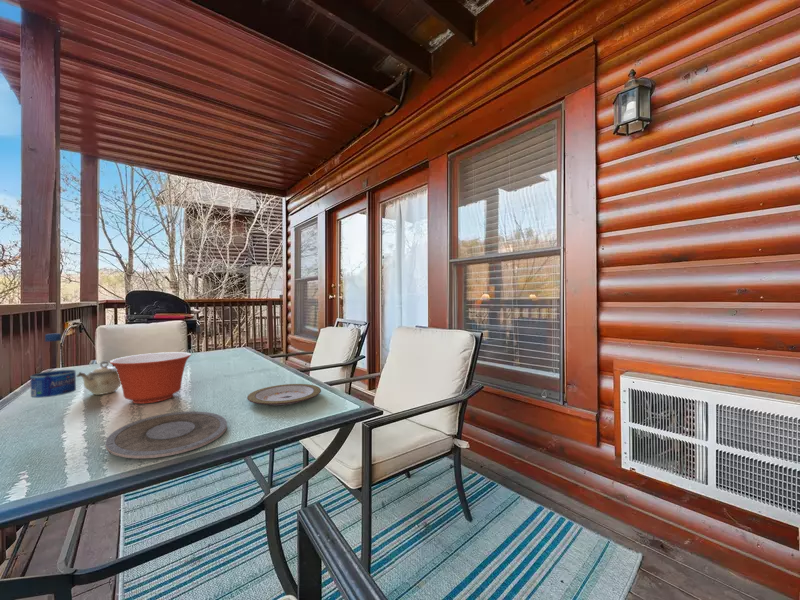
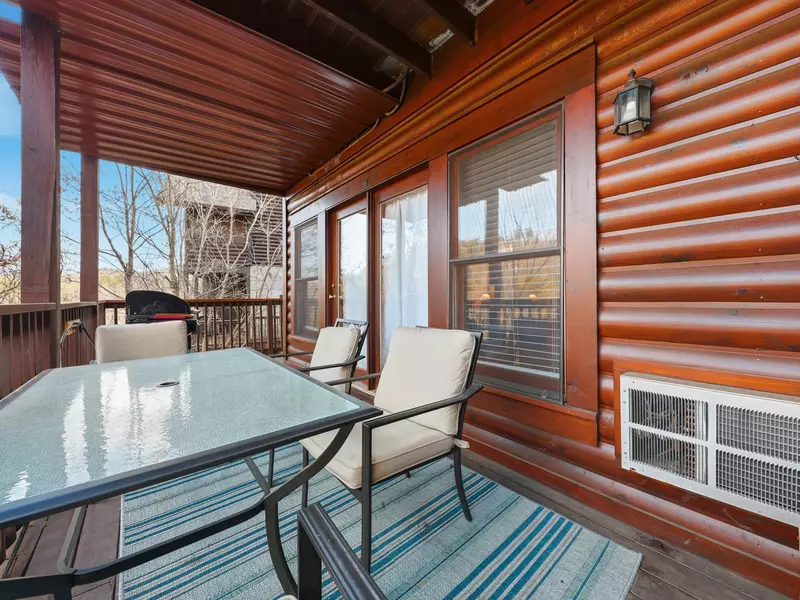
- water bottle [30,332,77,399]
- plate [246,383,322,407]
- teapot [76,360,121,396]
- mixing bowl [109,351,192,405]
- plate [104,410,228,459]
